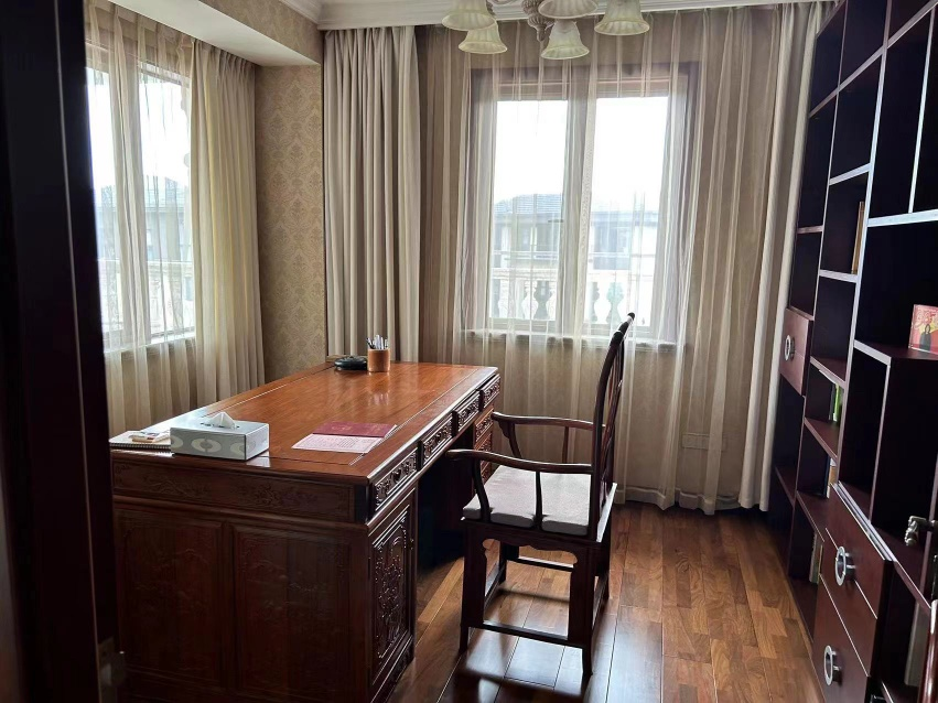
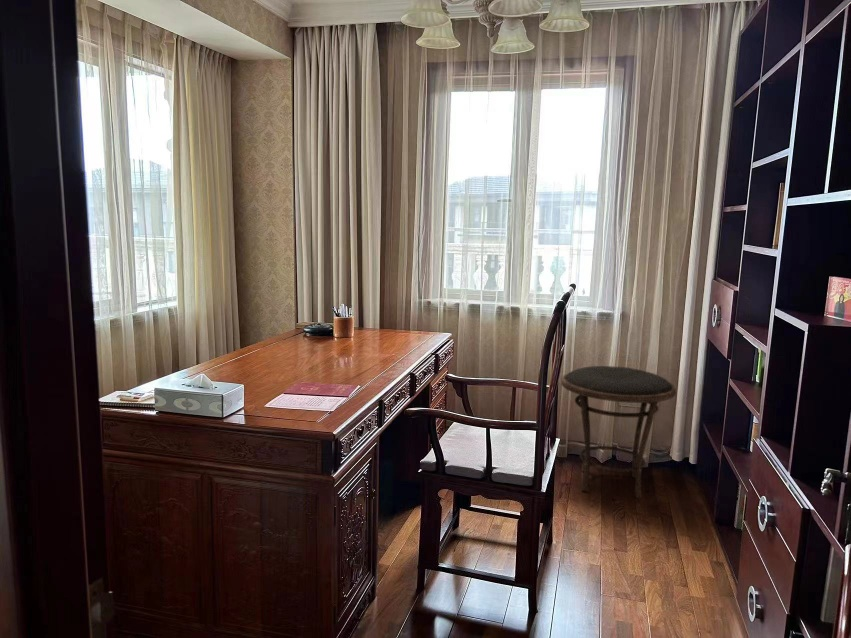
+ side table [560,365,677,499]
